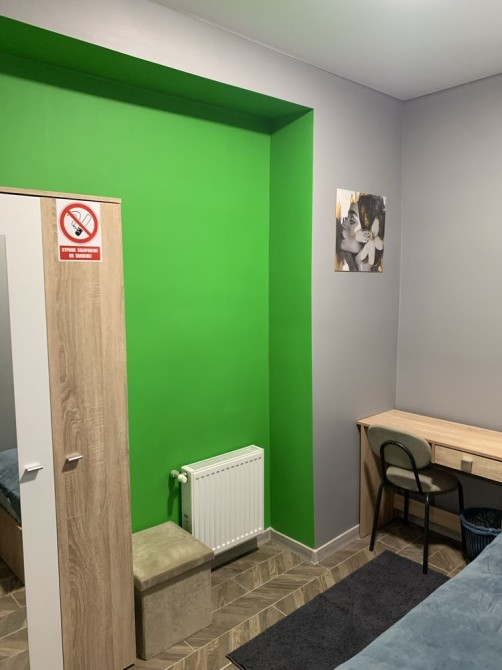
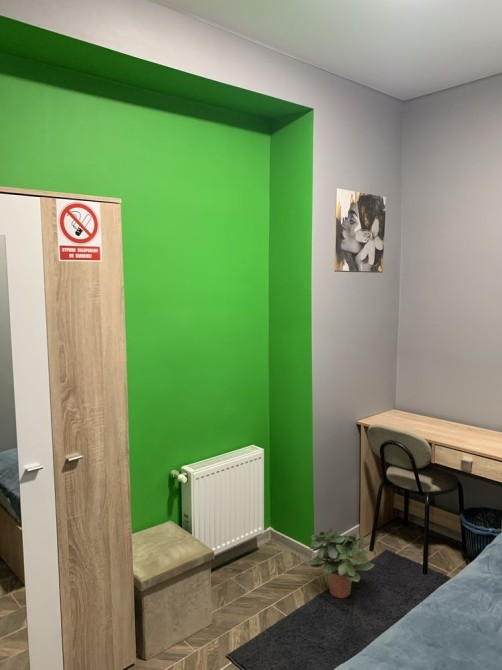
+ potted plant [306,526,375,599]
